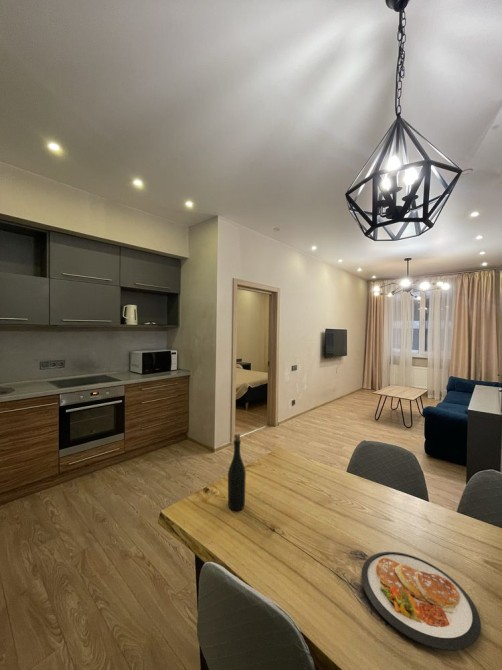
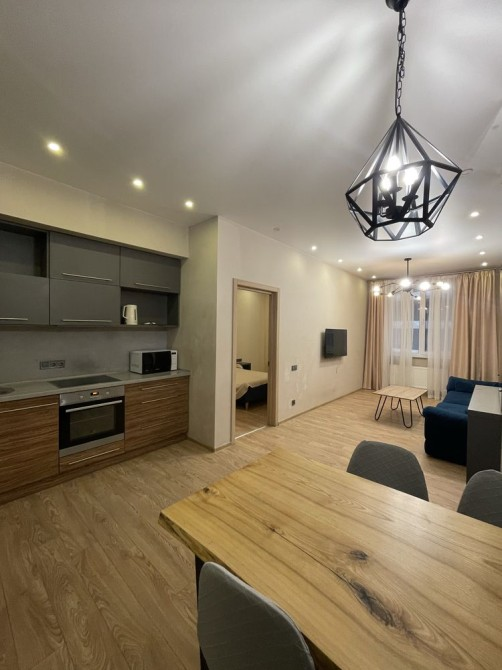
- bottle [227,433,247,512]
- dish [361,551,482,652]
